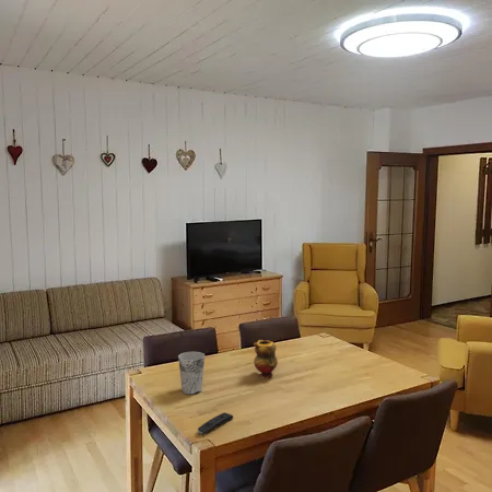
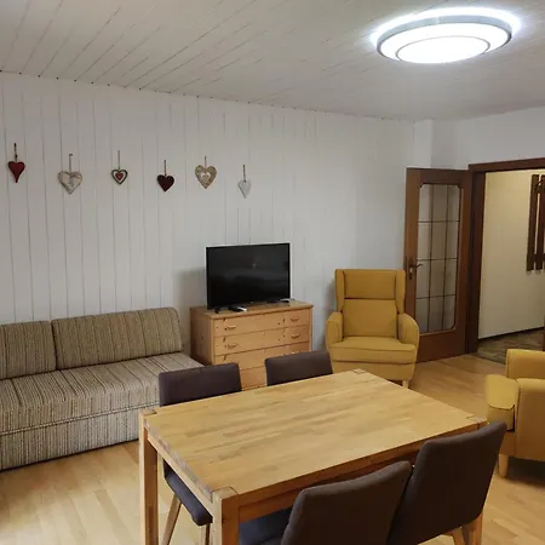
- teapot [253,339,279,378]
- remote control [197,411,234,435]
- cup [177,351,206,396]
